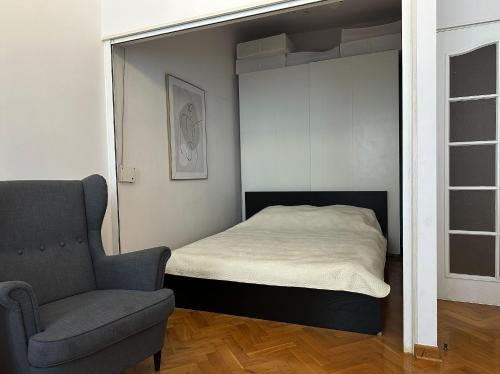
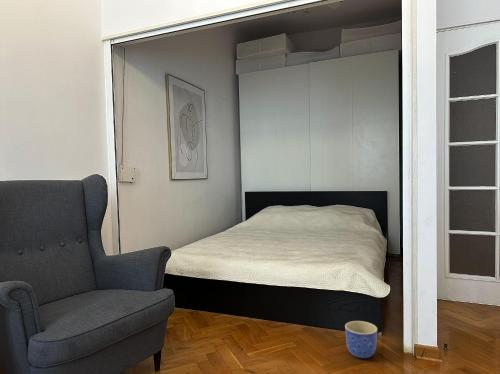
+ planter [344,320,378,359]
